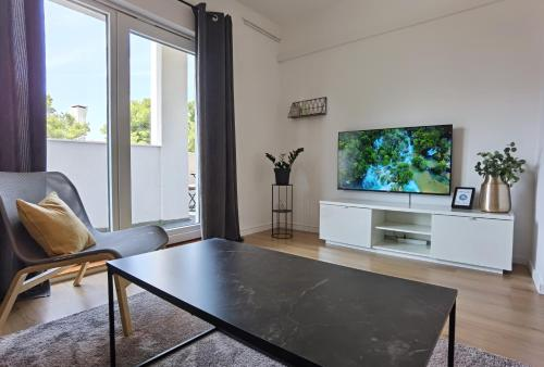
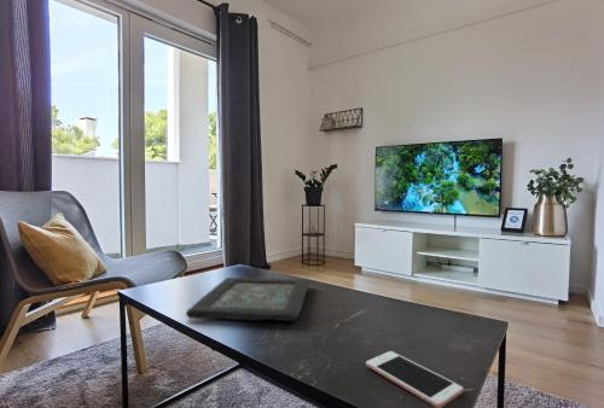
+ decorative tray [185,276,310,322]
+ cell phone [365,350,465,408]
